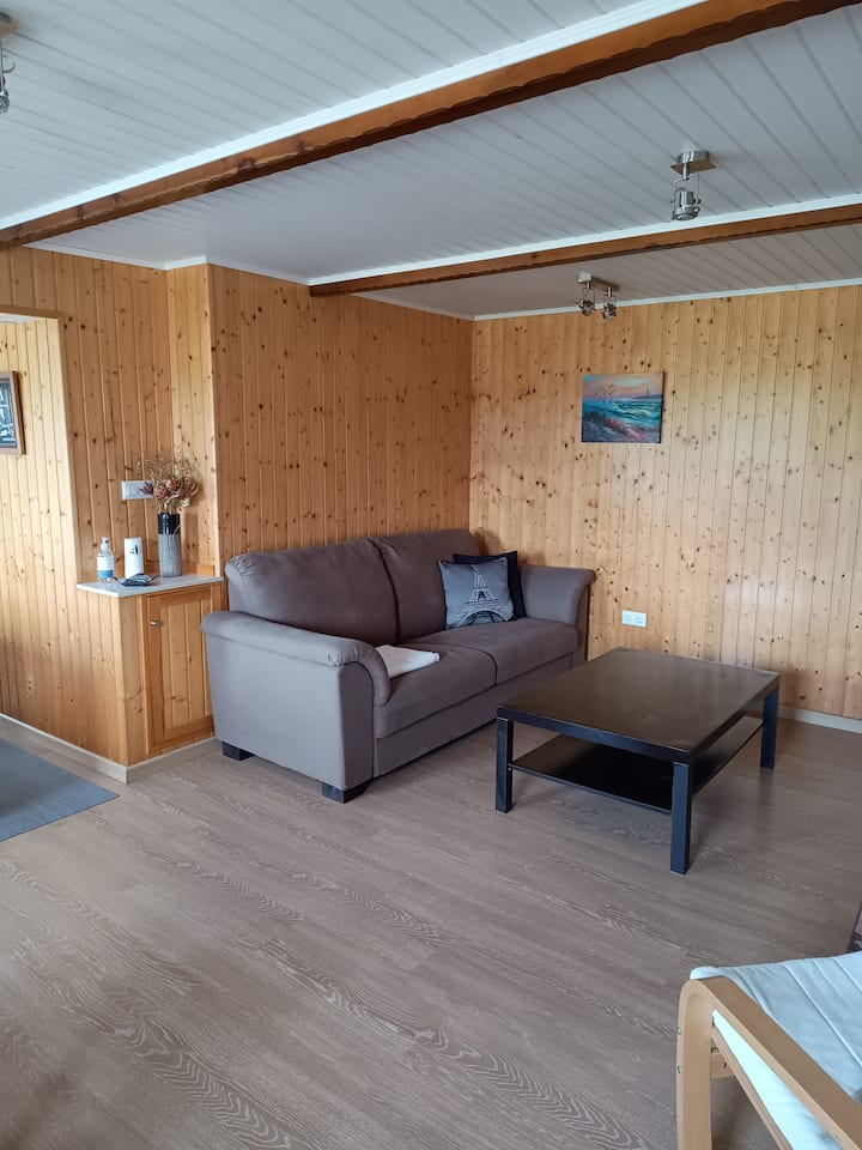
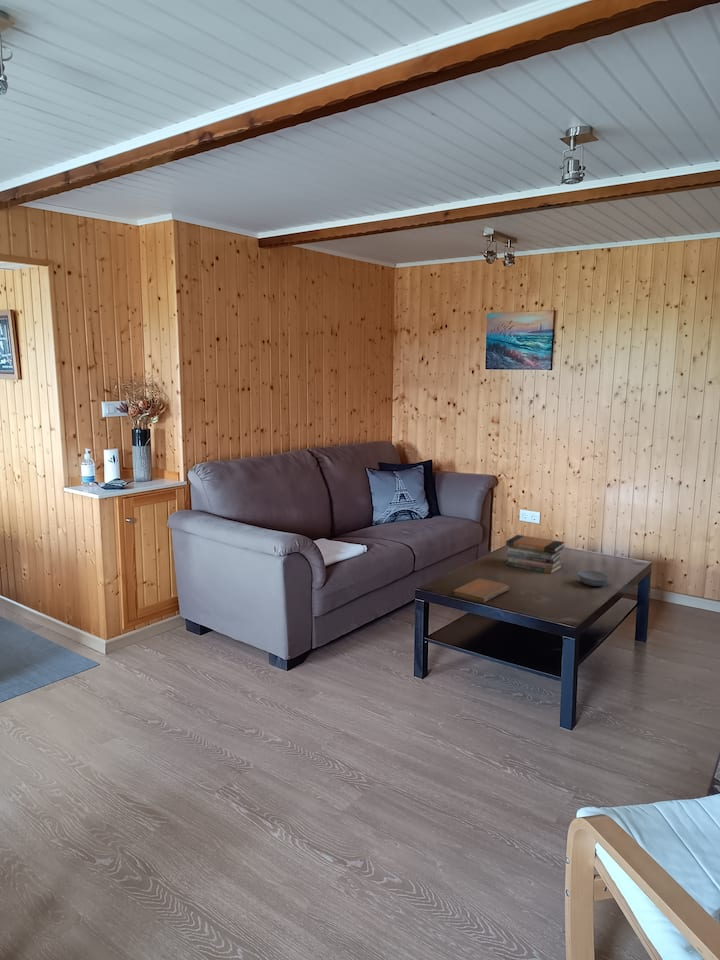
+ bowl [577,569,609,587]
+ notebook [452,577,510,604]
+ book stack [505,534,566,575]
